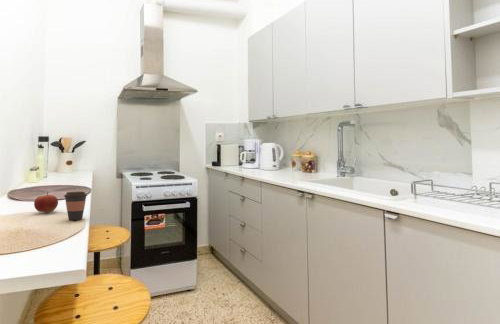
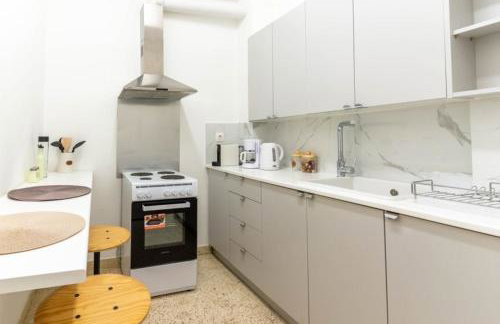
- coffee cup [63,191,88,221]
- apple [33,191,59,214]
